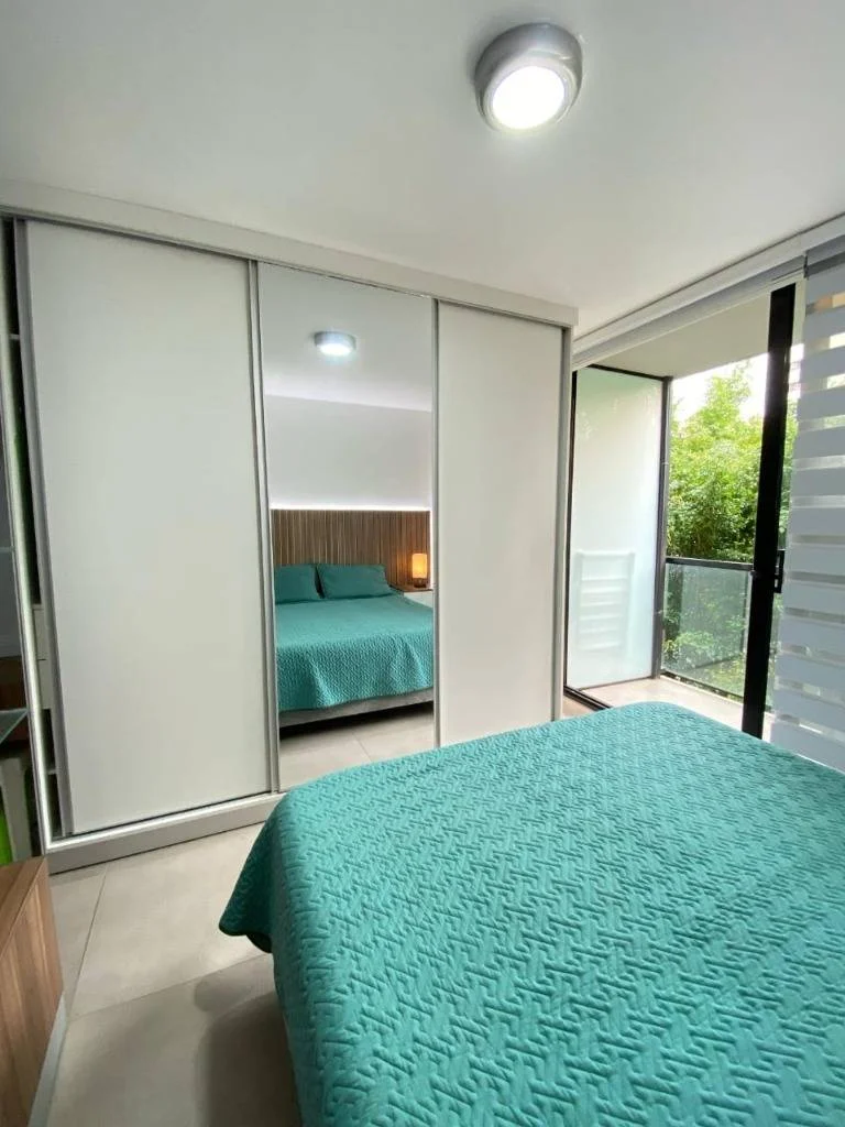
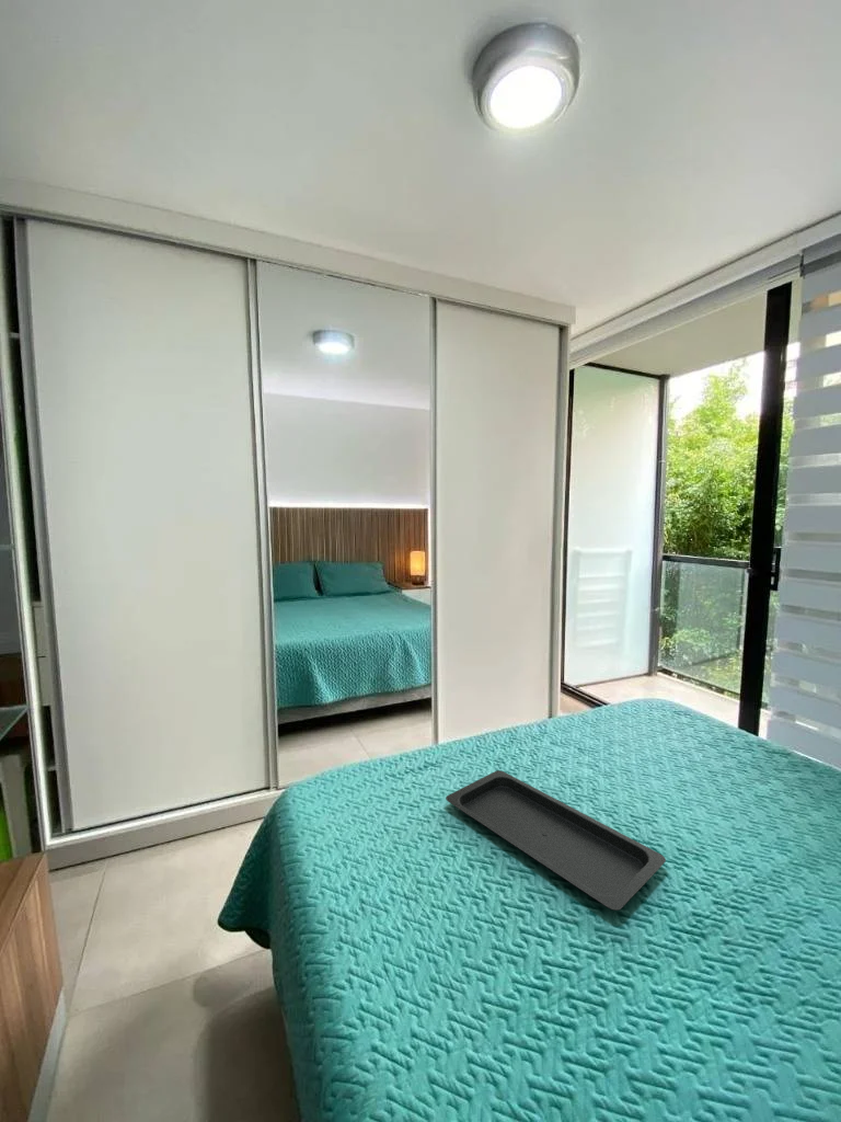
+ serving tray [445,769,667,912]
